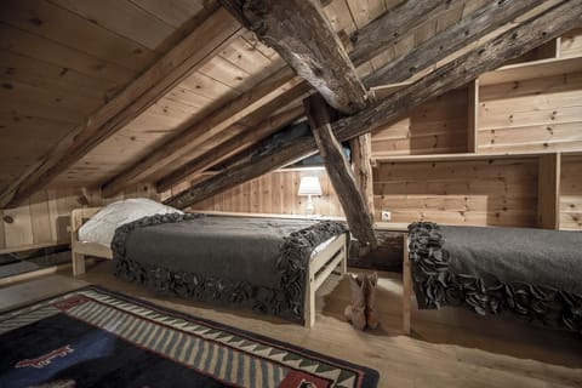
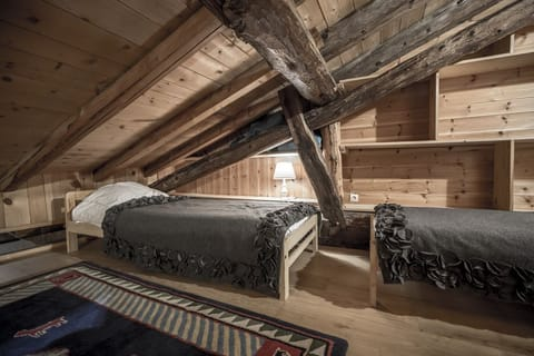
- boots [343,270,380,331]
